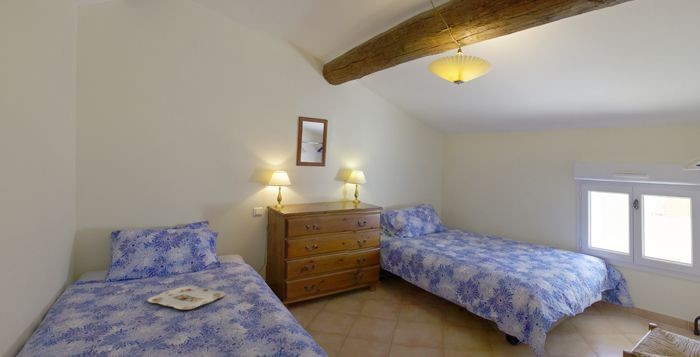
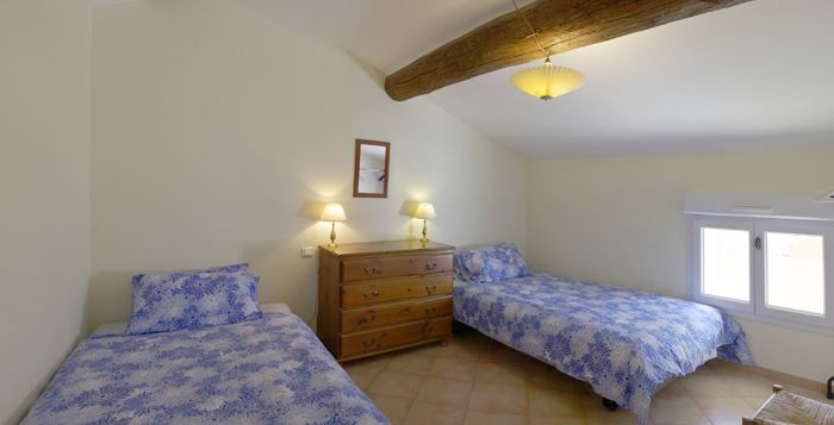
- serving tray [147,285,226,310]
